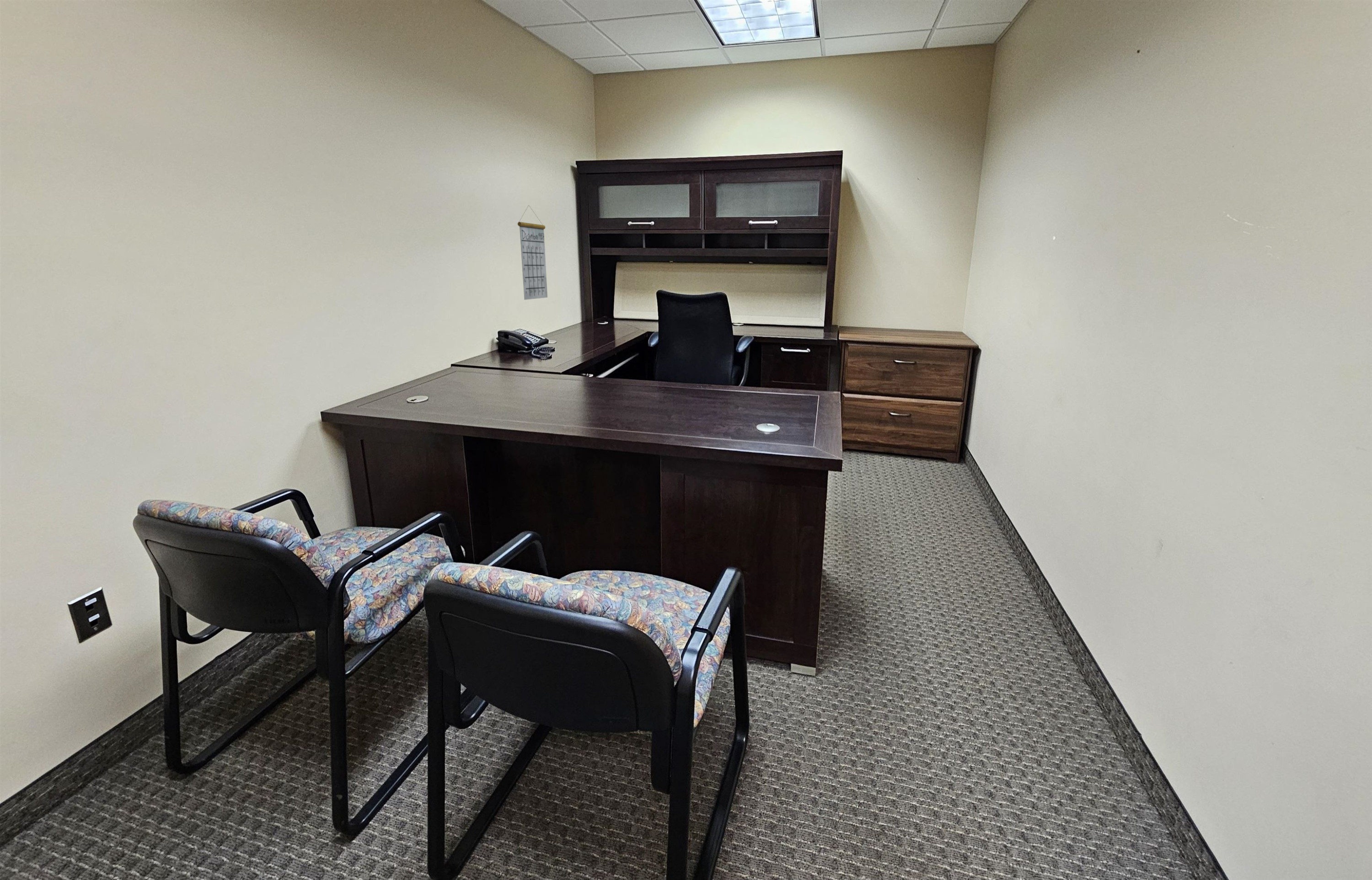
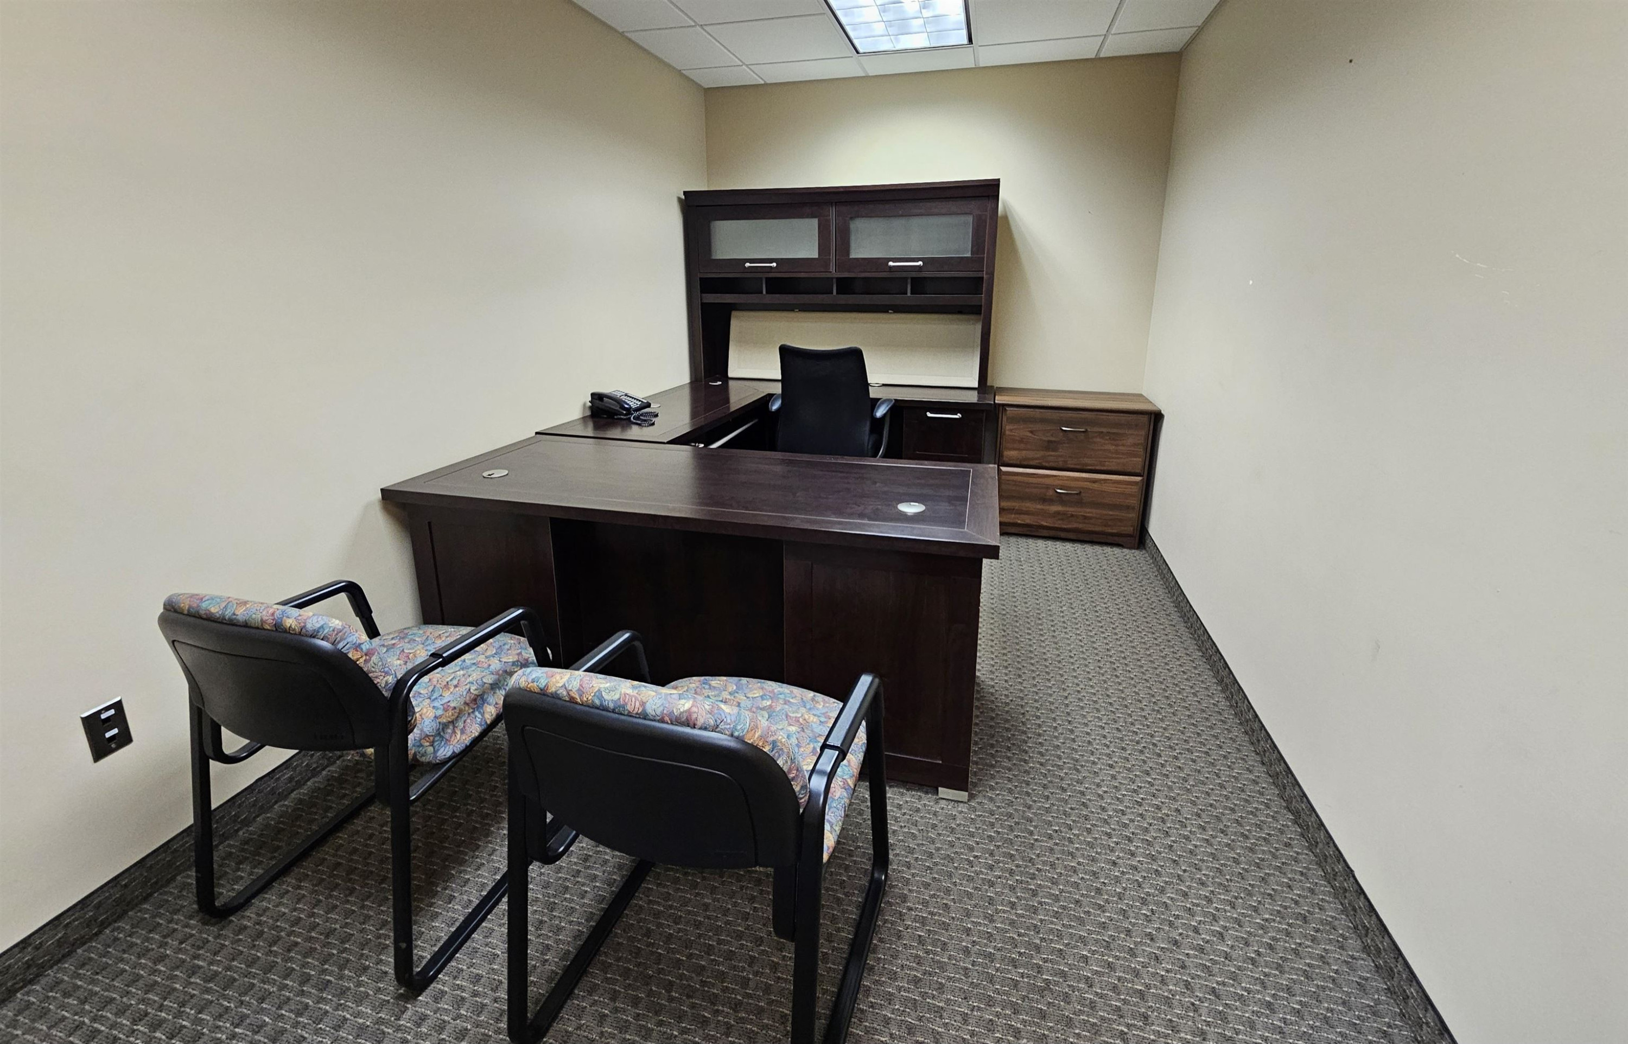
- calendar [517,205,548,300]
